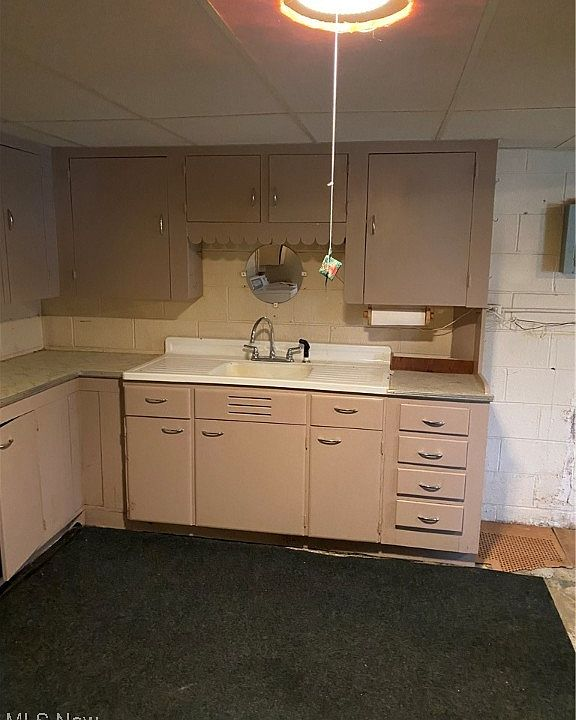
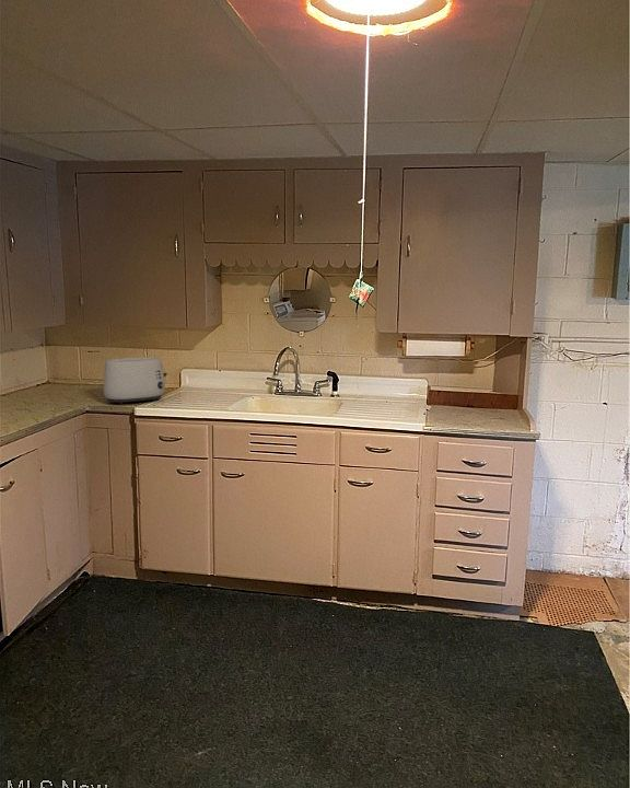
+ toaster [102,357,168,405]
